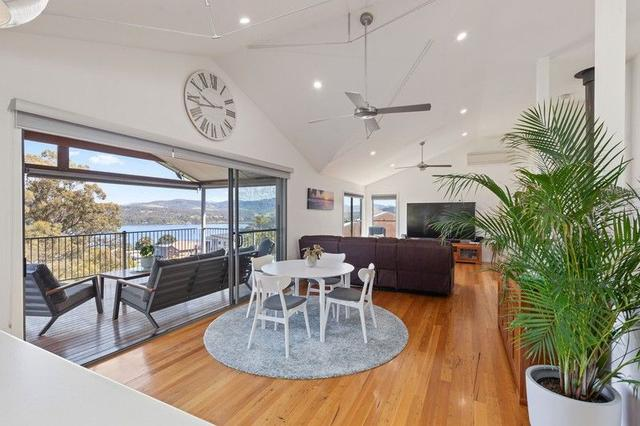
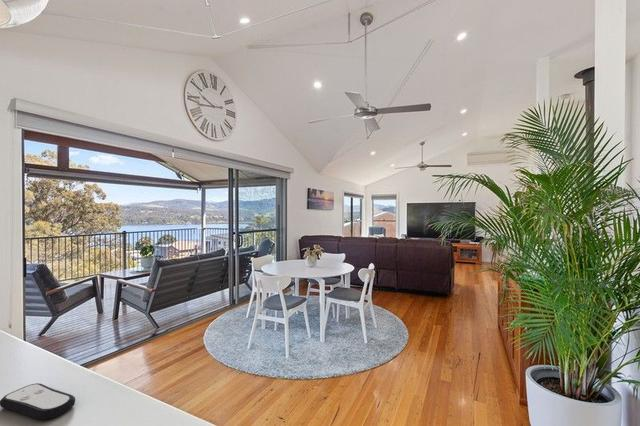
+ remote control [0,382,76,421]
